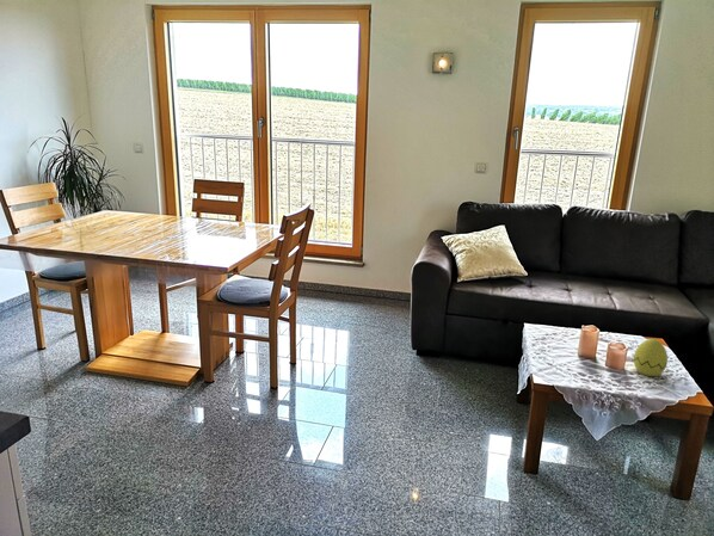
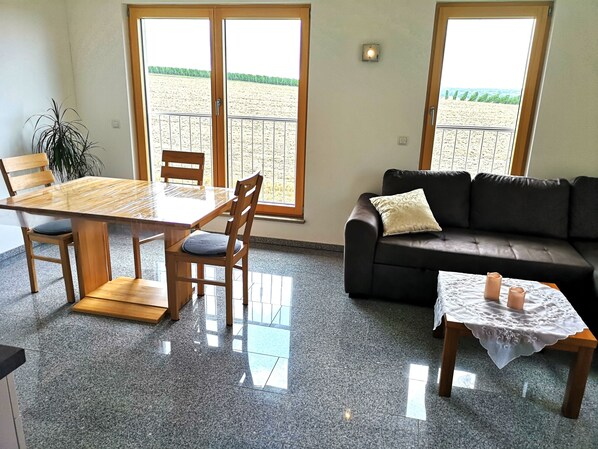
- decorative egg [633,338,669,377]
